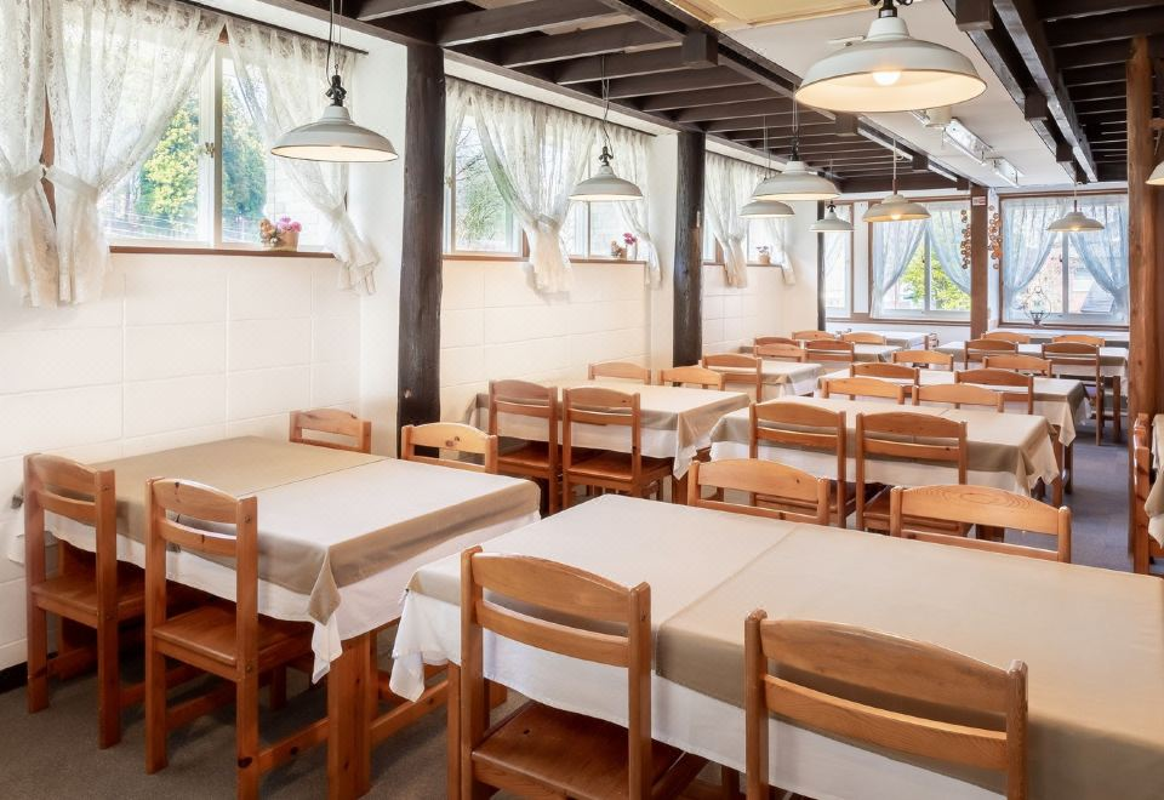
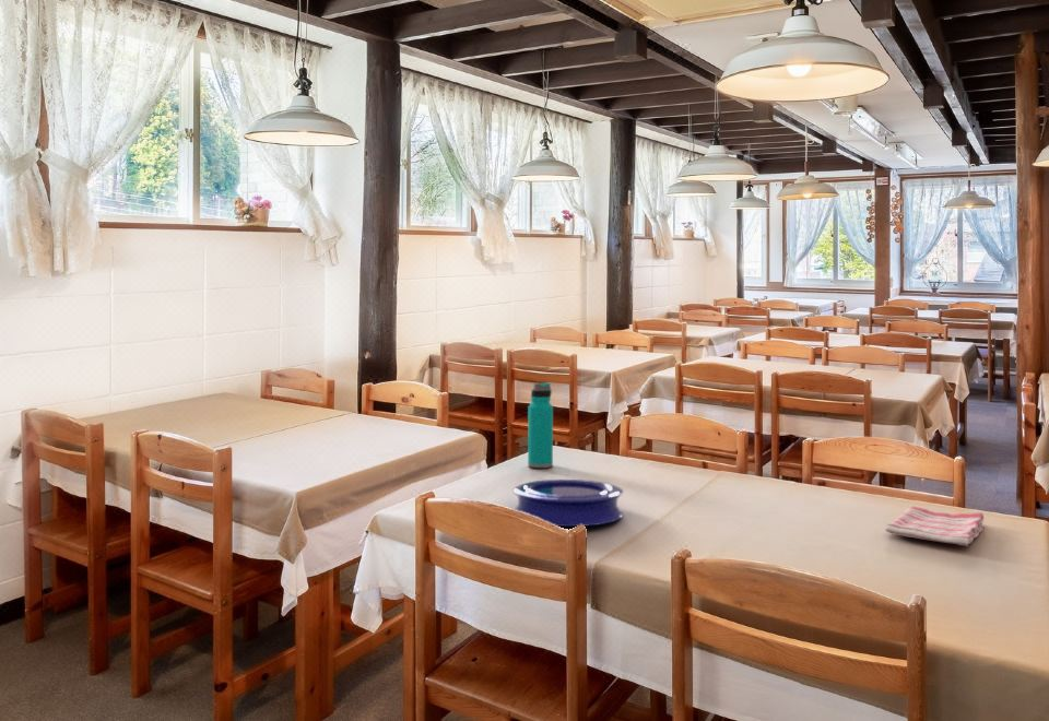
+ water bottle [527,381,554,469]
+ dish towel [885,506,985,547]
+ plate [511,478,624,528]
